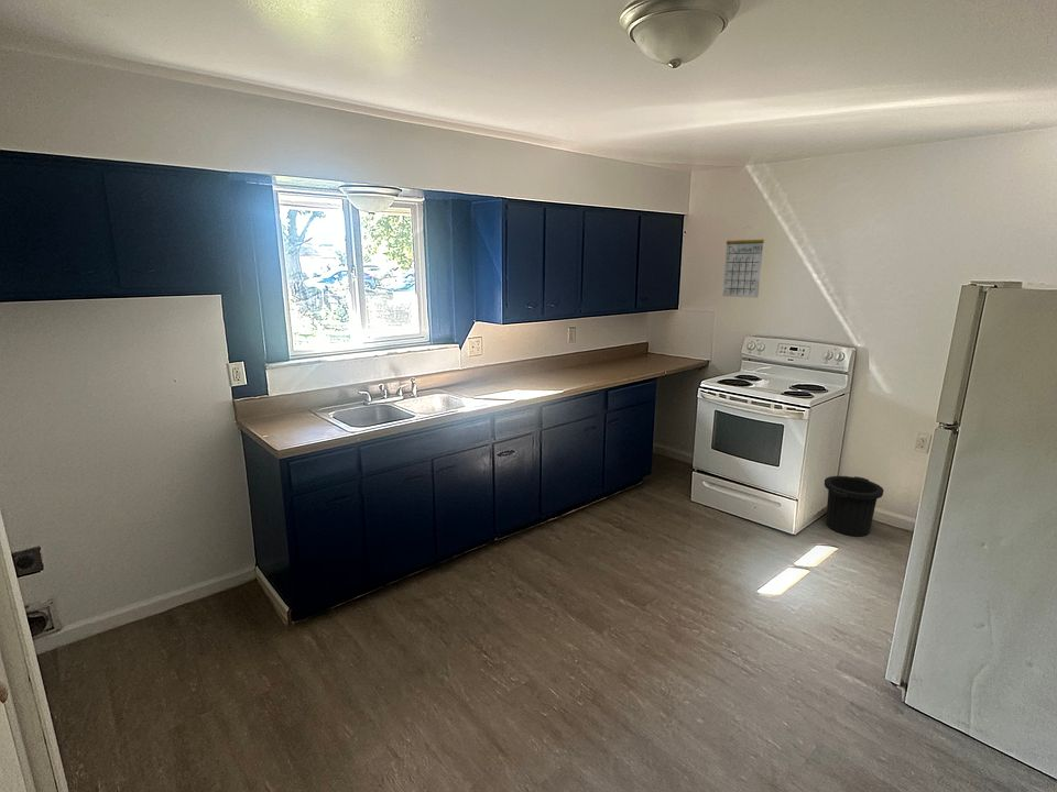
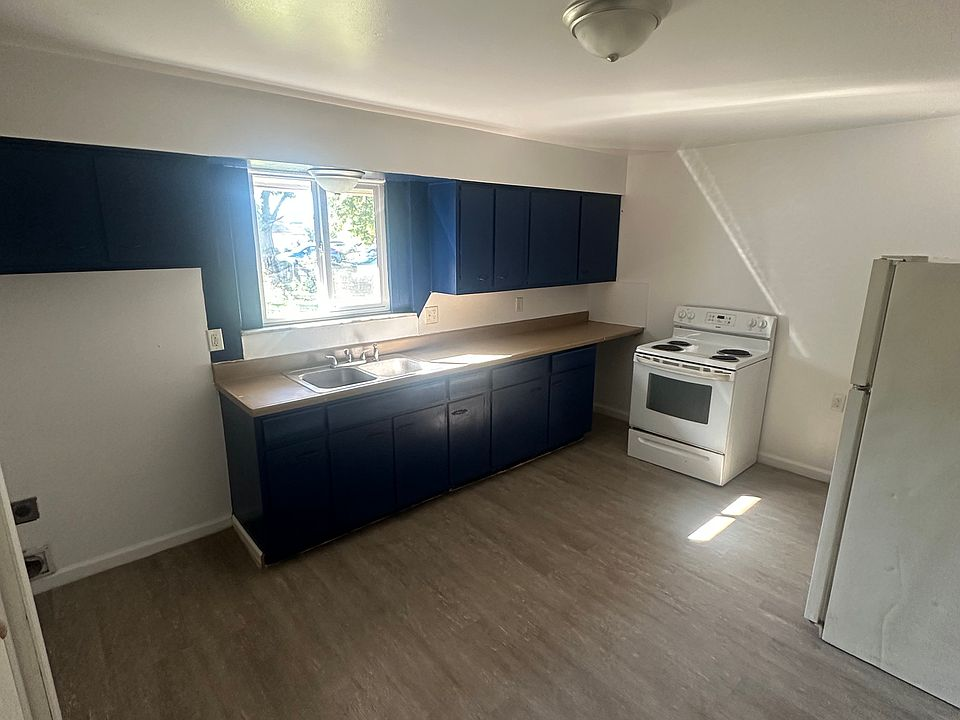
- trash can [824,475,885,537]
- calendar [721,226,766,298]
